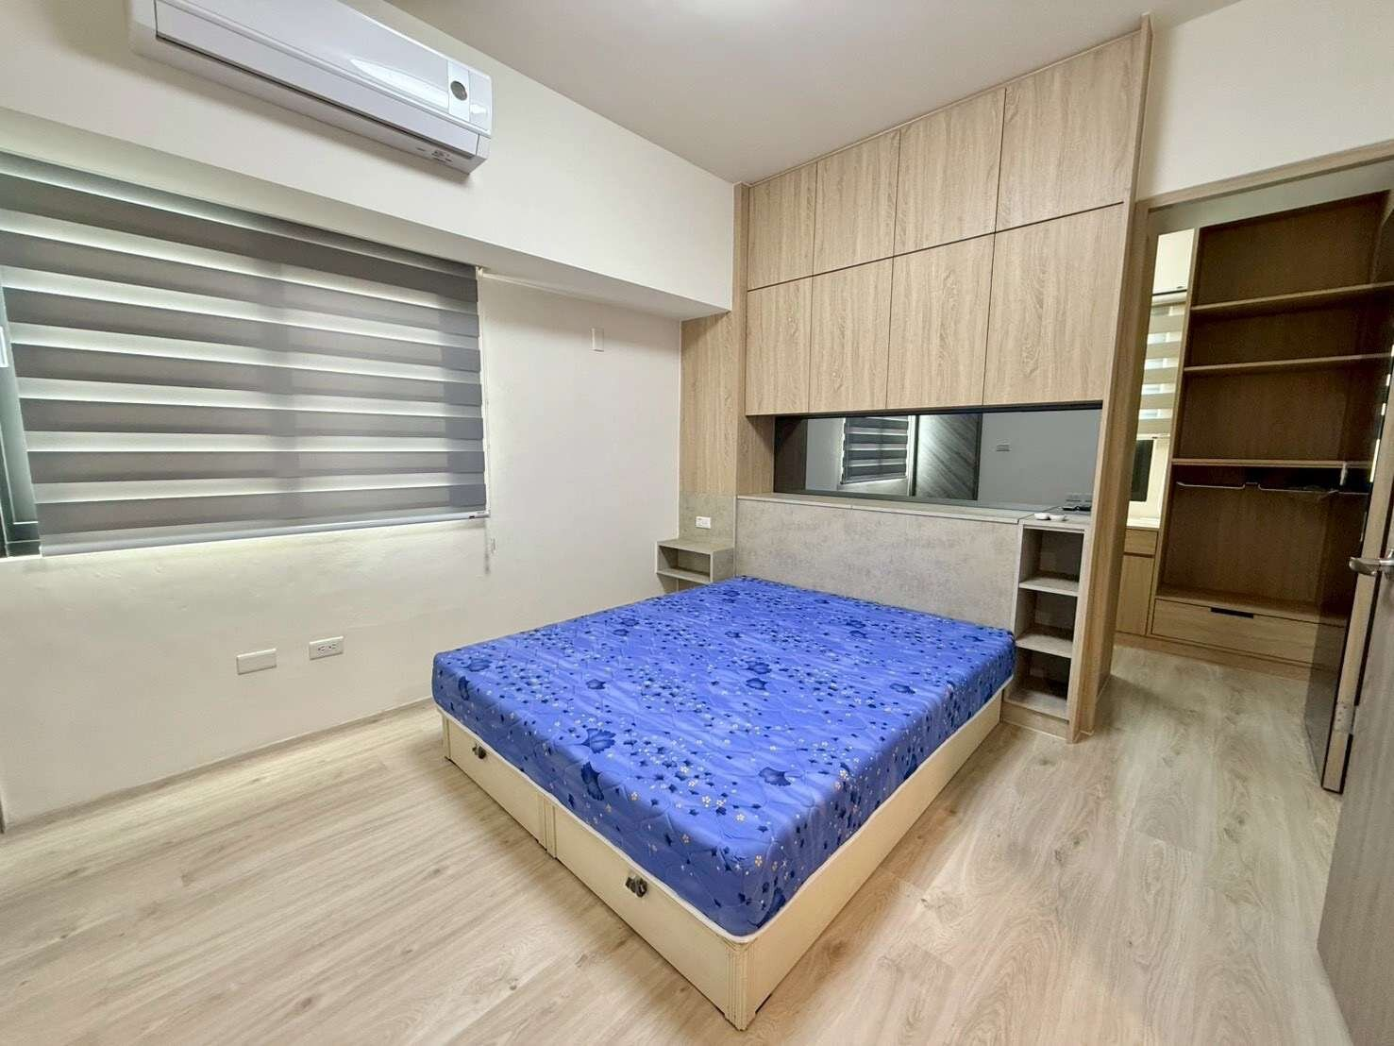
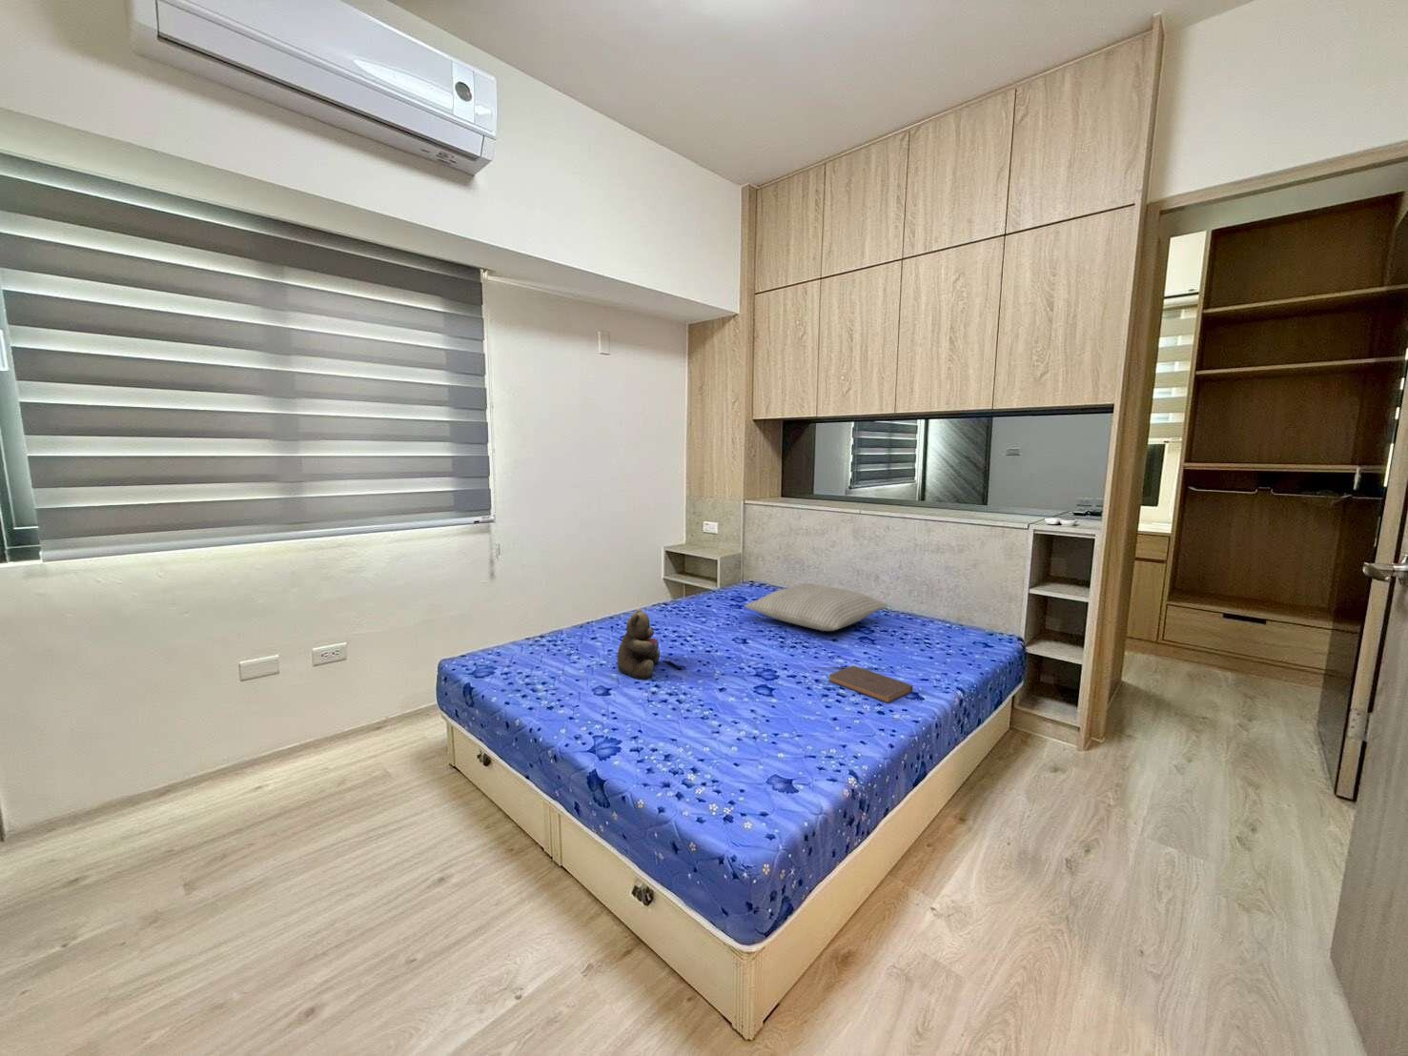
+ teddy bear [617,609,660,681]
+ pillow [744,582,889,632]
+ book [829,664,914,704]
